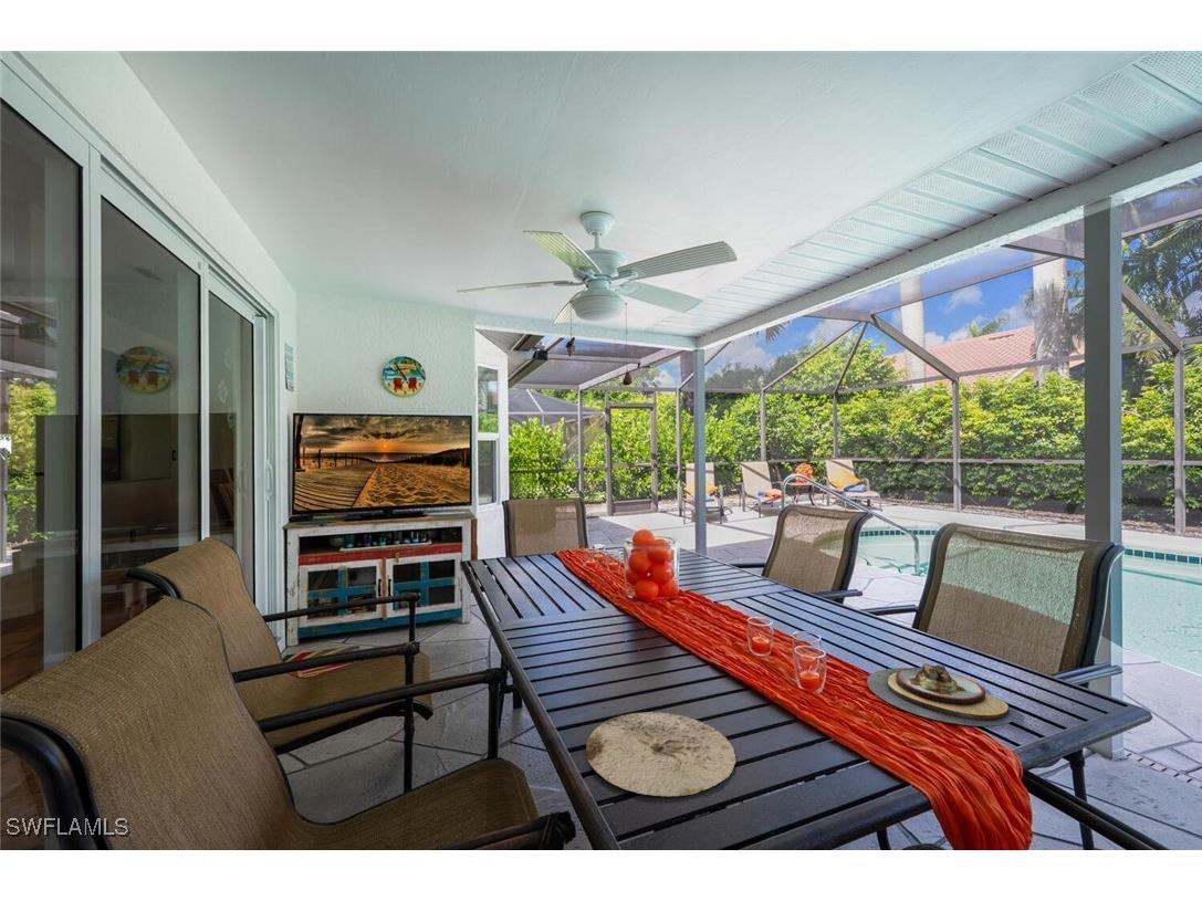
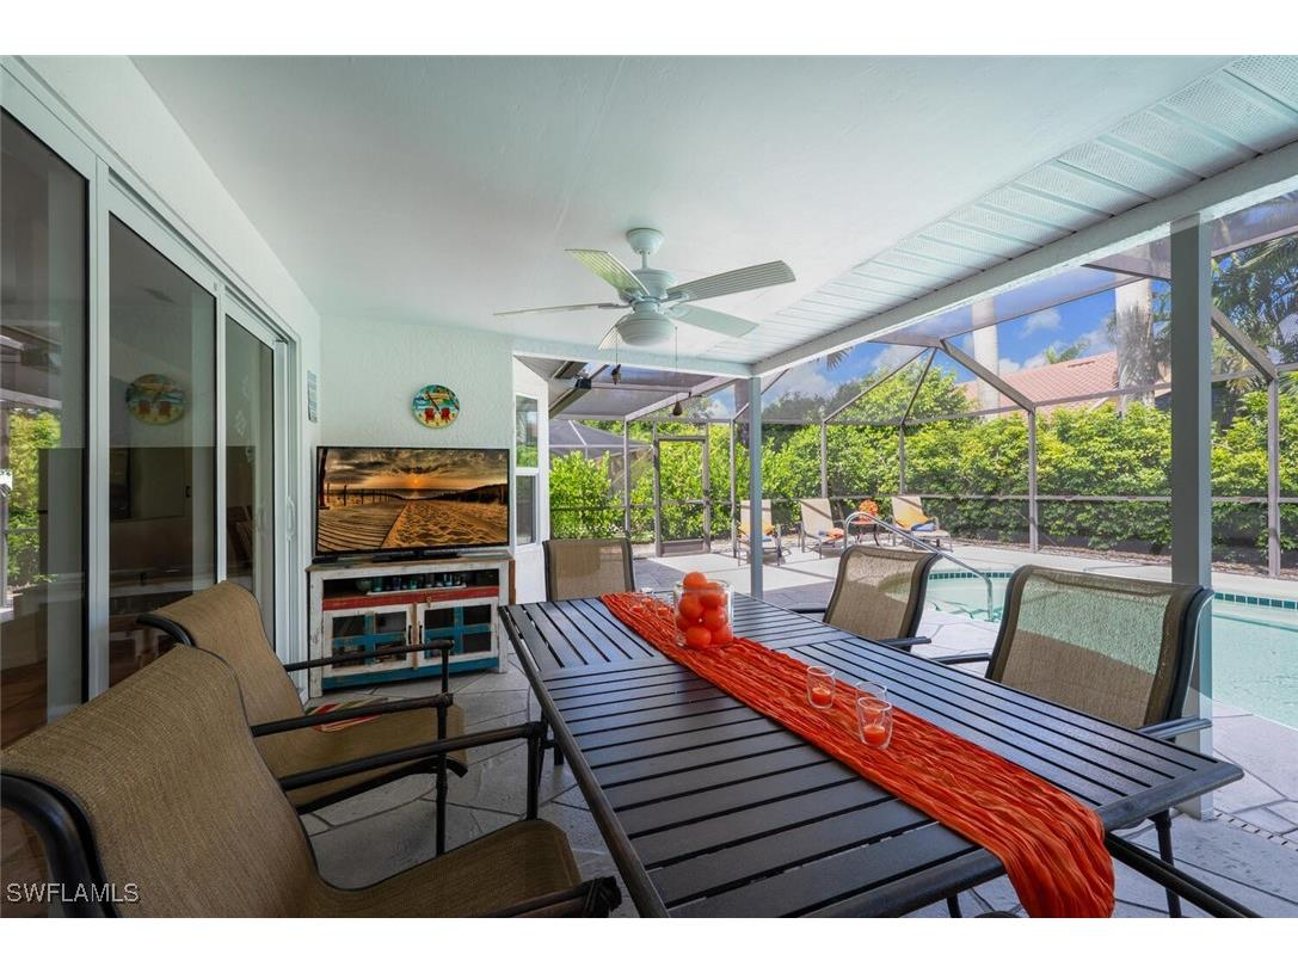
- plate [585,711,736,797]
- plate [866,662,1013,727]
